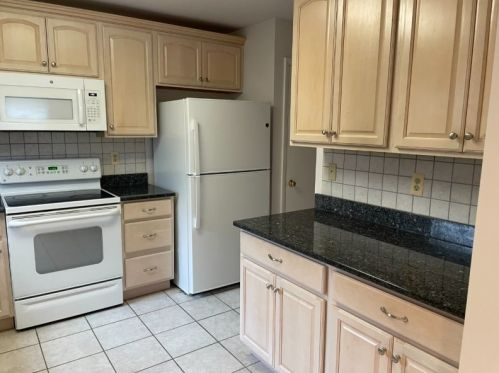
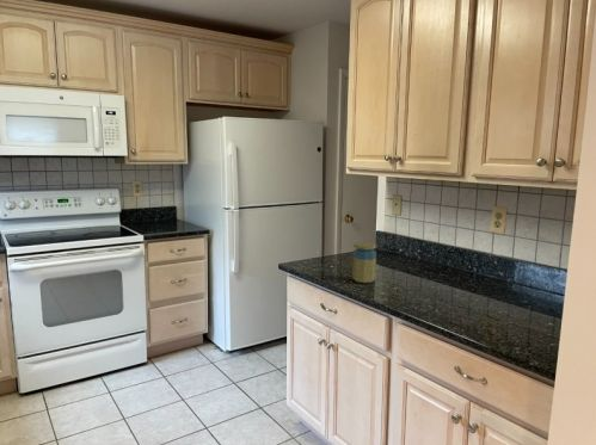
+ jar [351,241,377,284]
